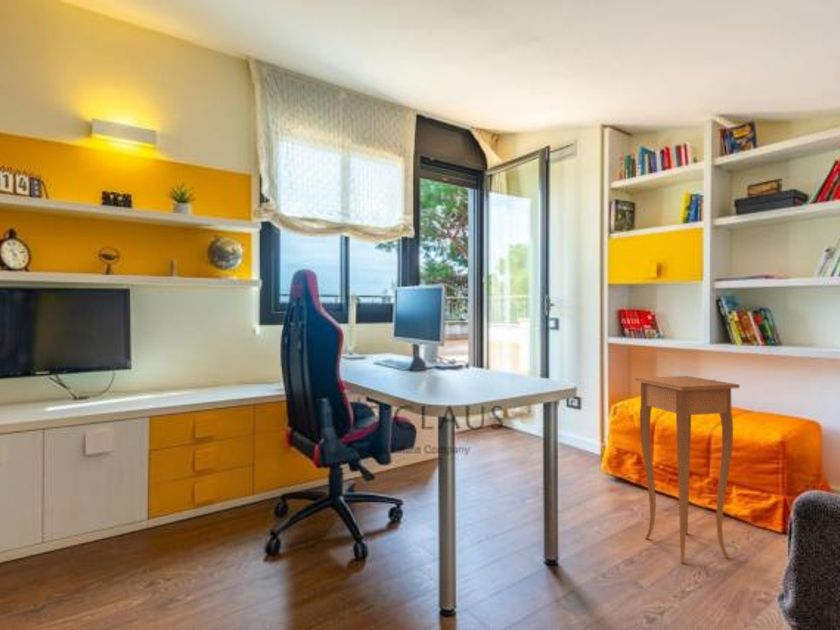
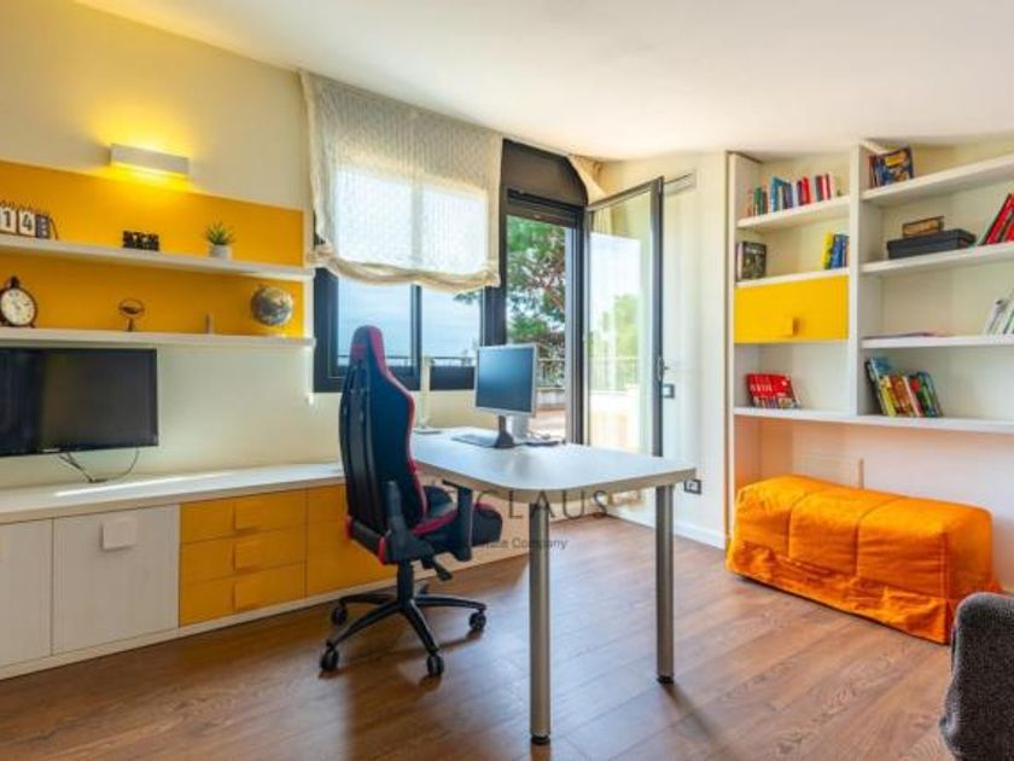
- side table [634,375,741,564]
